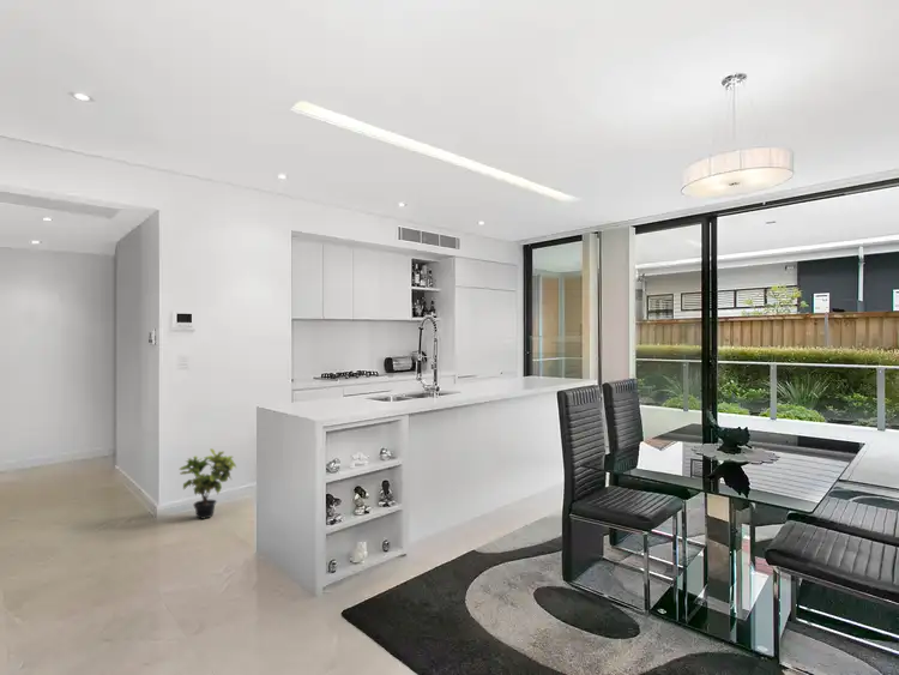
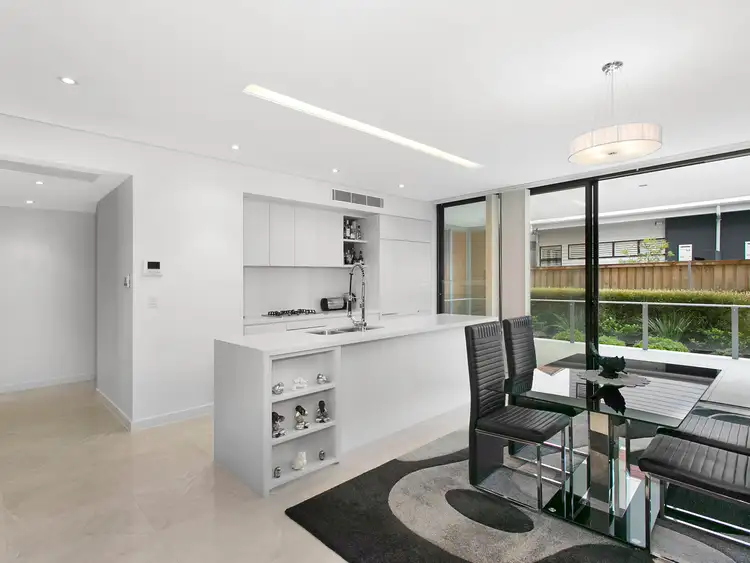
- potted plant [179,447,237,520]
